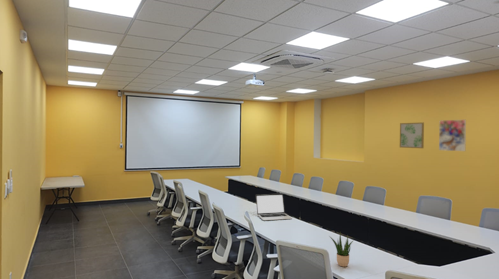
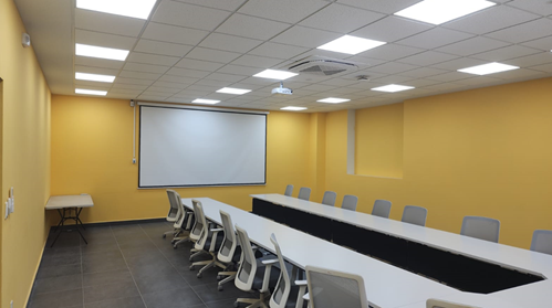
- laptop [255,193,293,221]
- potted plant [328,232,355,268]
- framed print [438,119,467,152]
- wall art [399,121,425,149]
